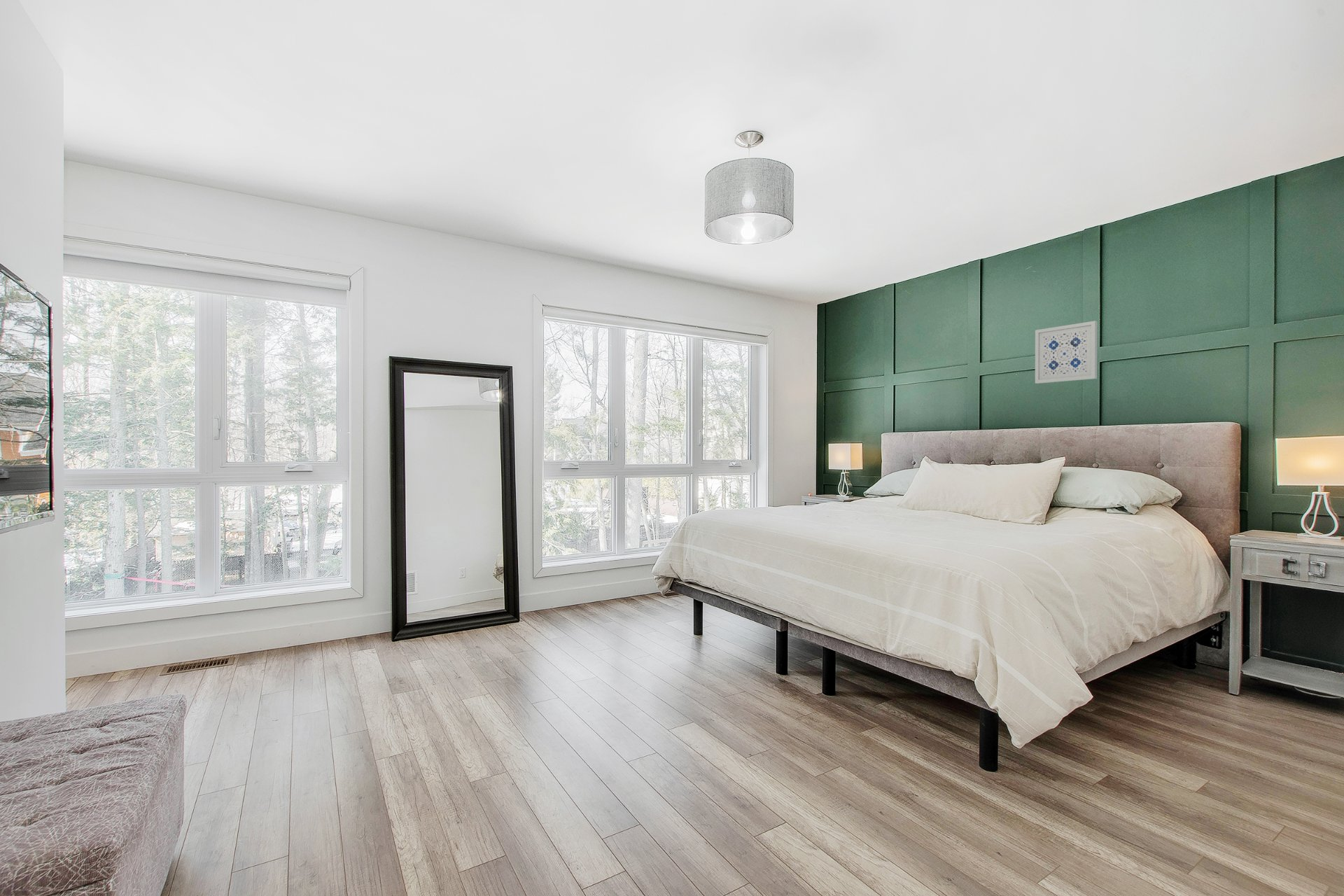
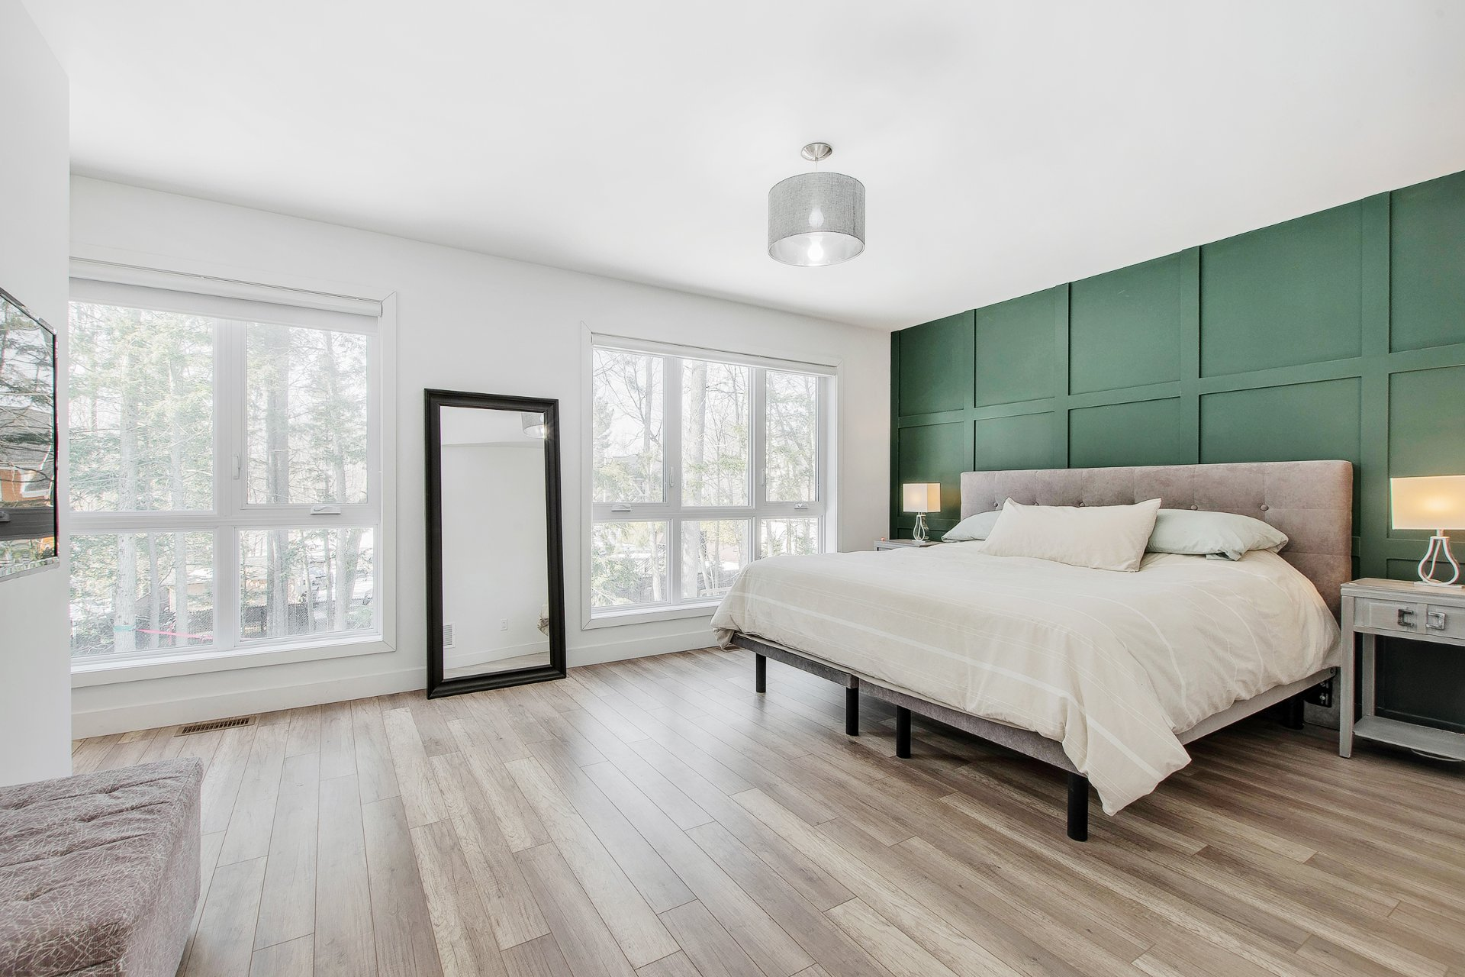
- wall art [1035,321,1098,384]
